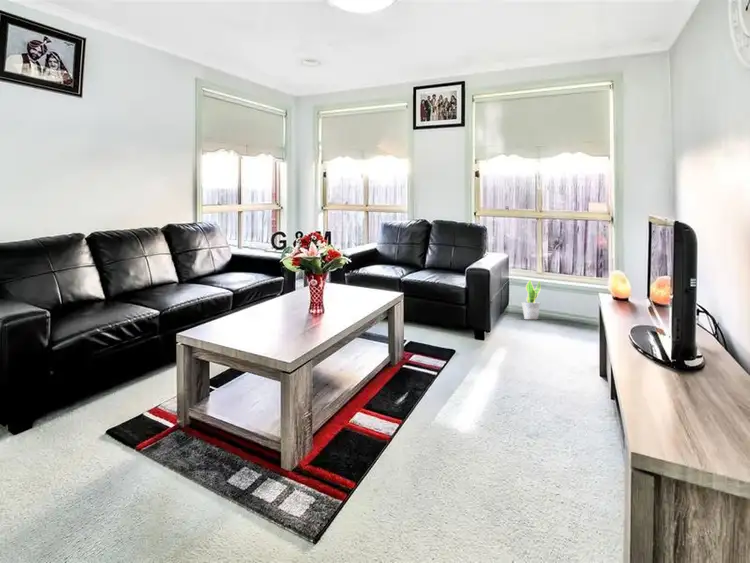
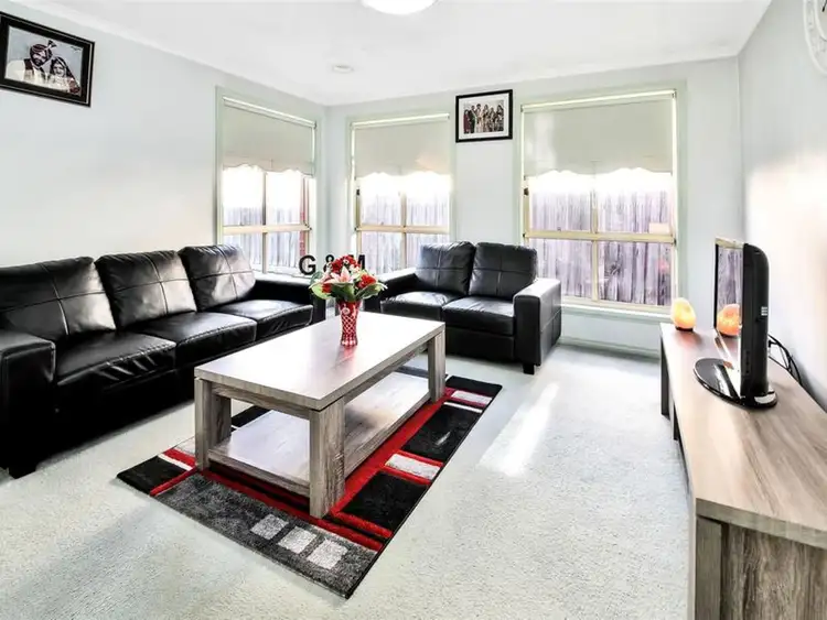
- potted plant [521,279,542,320]
